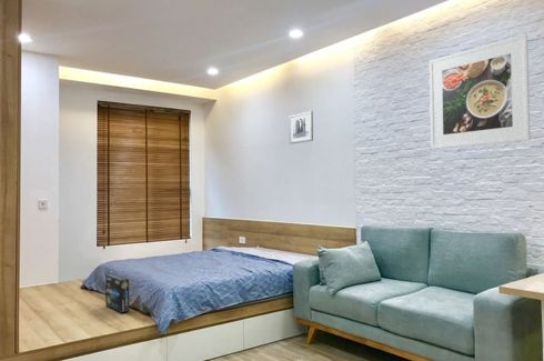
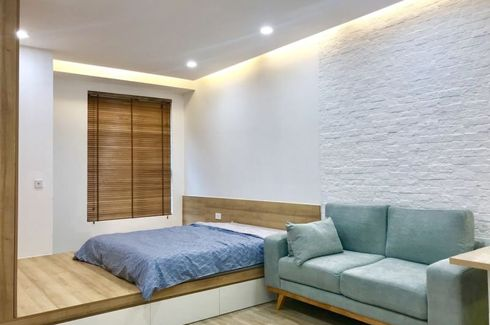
- box [104,273,130,314]
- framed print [429,33,532,150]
- wall art [288,110,314,144]
